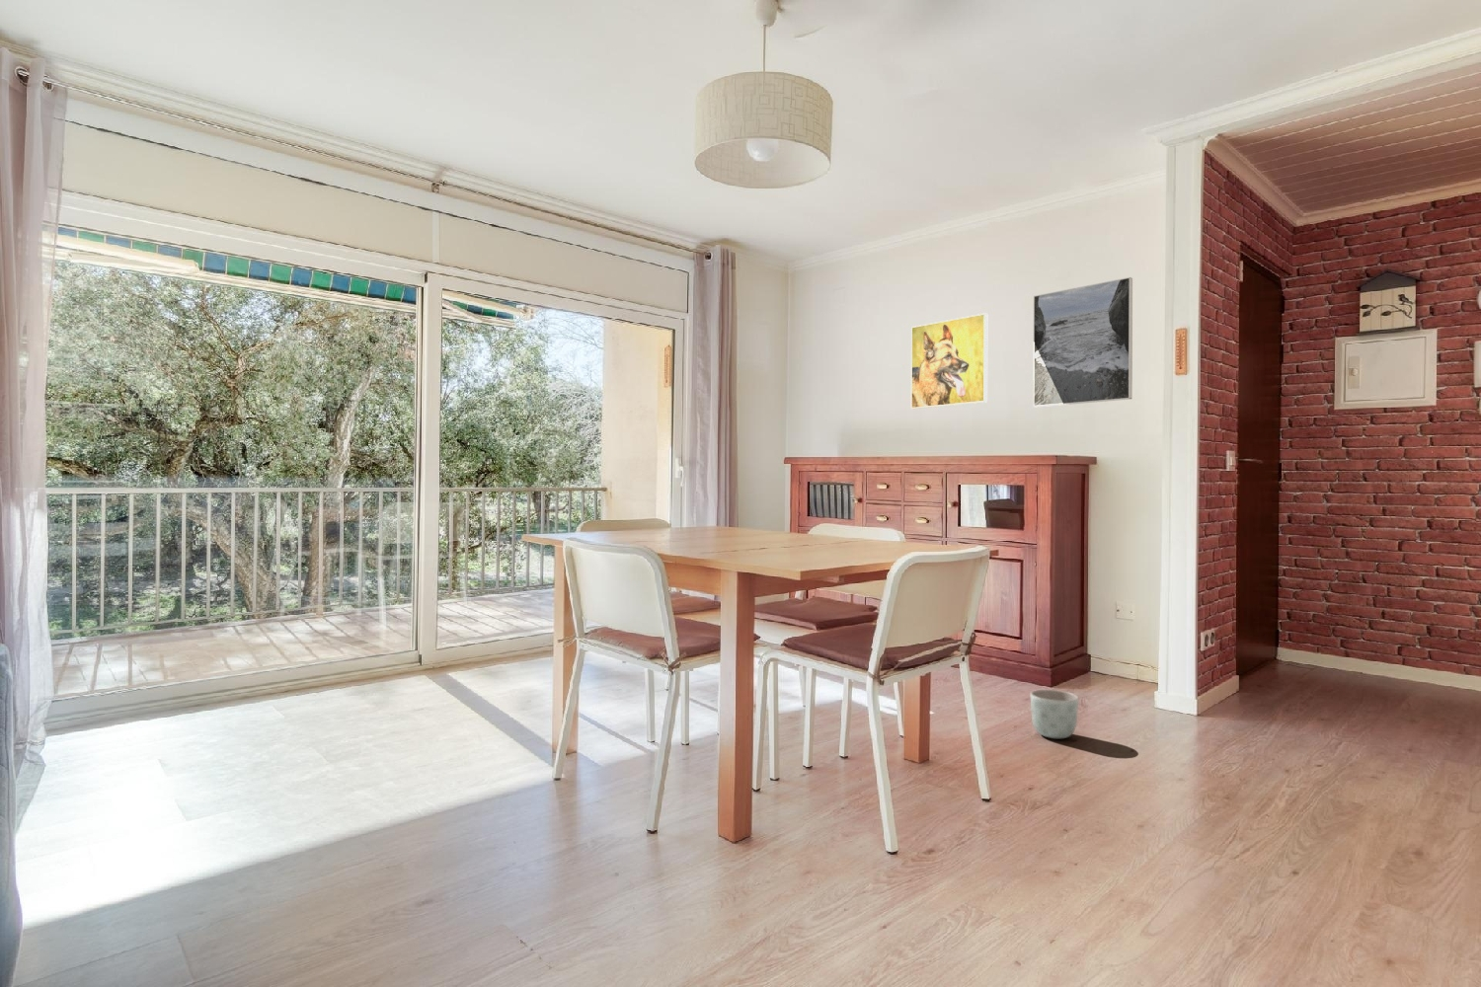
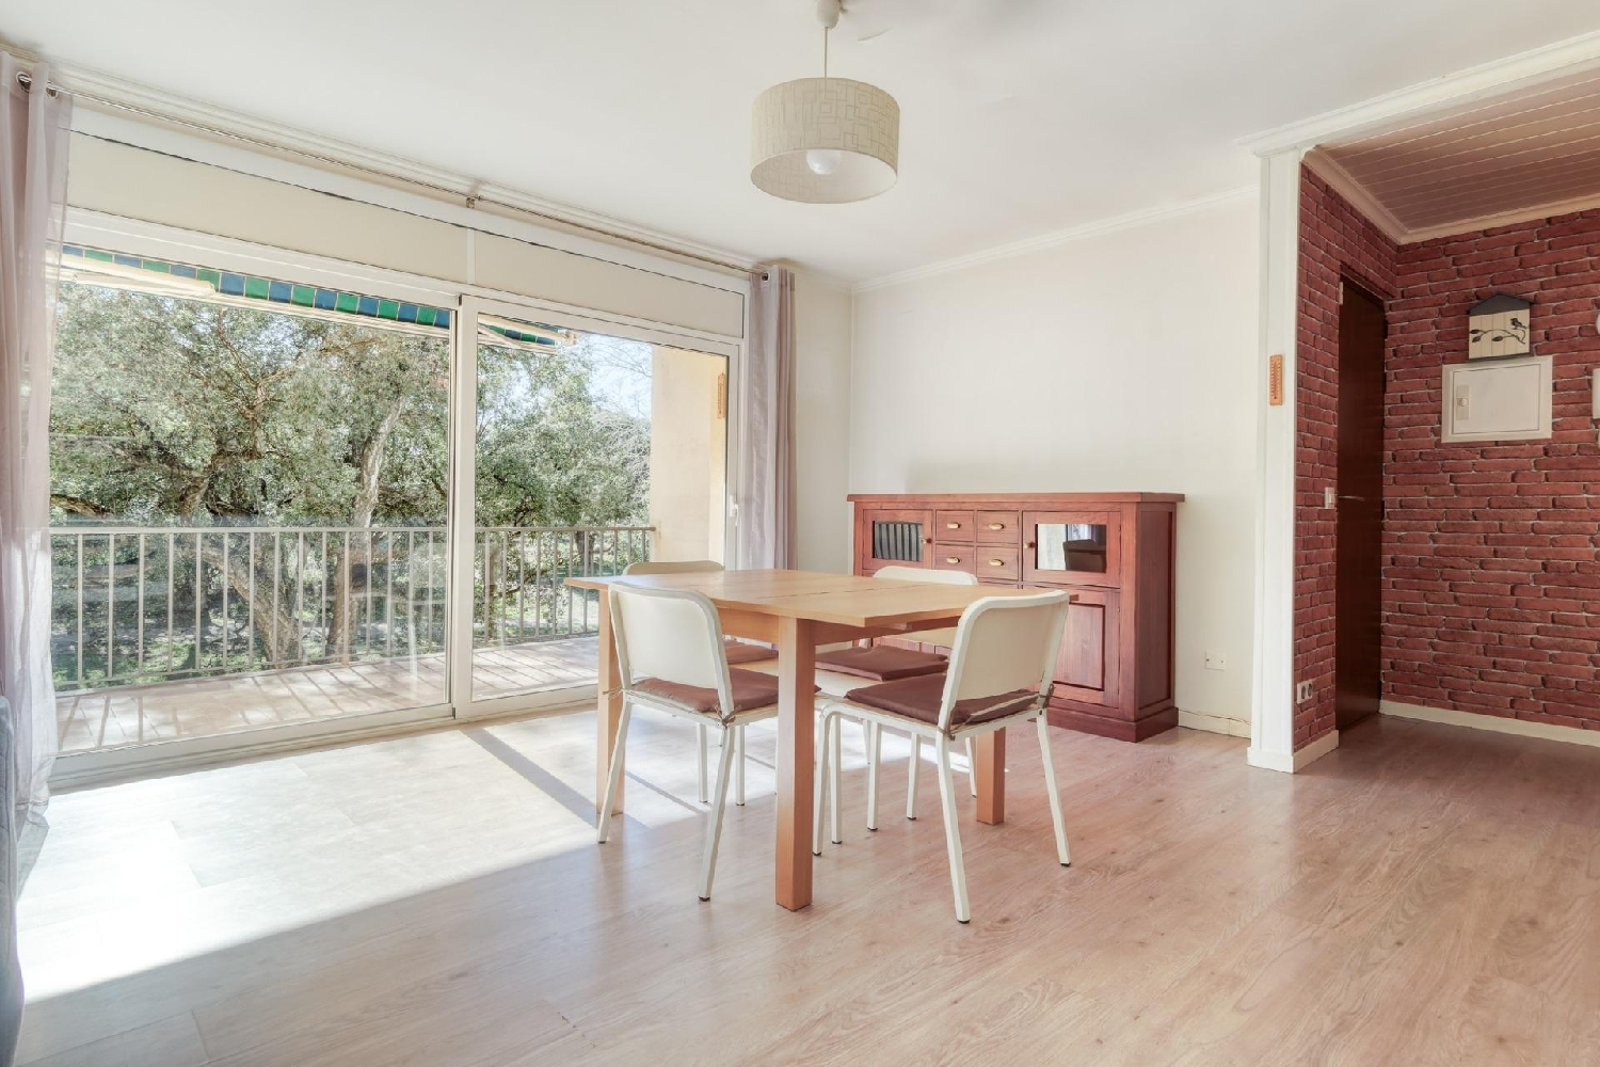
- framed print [910,312,988,410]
- planter [1029,688,1079,739]
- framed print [1031,276,1134,408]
